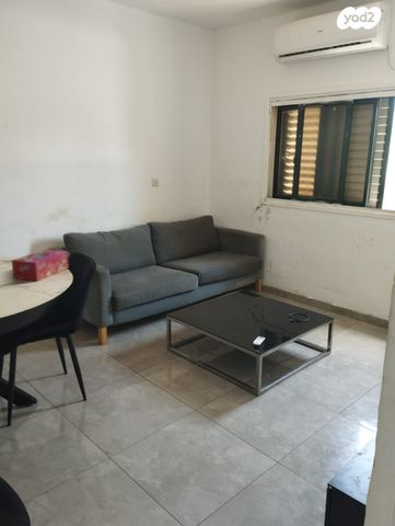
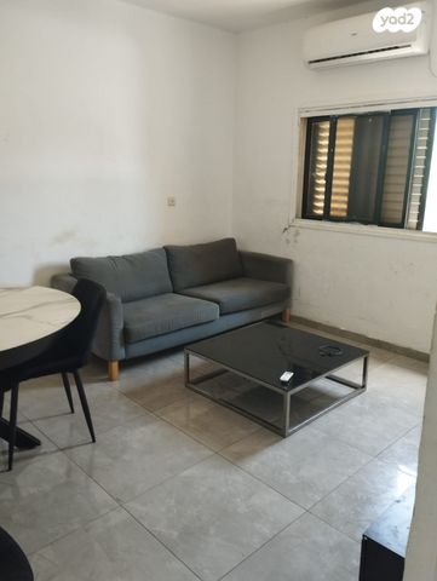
- tissue box [11,249,69,282]
